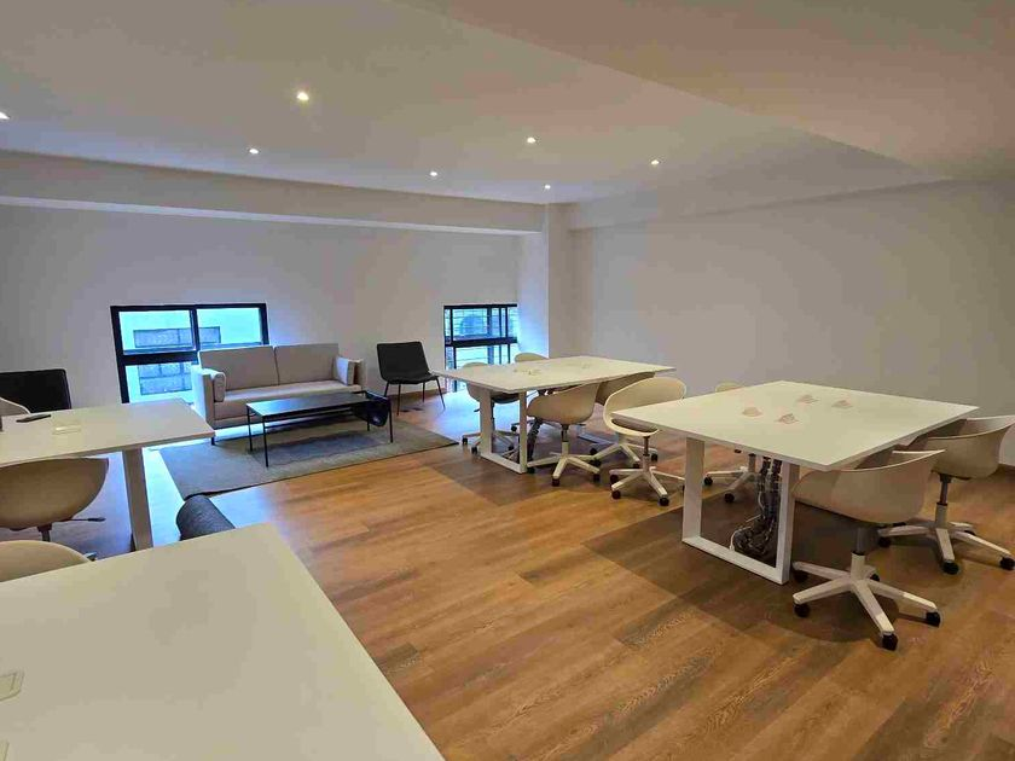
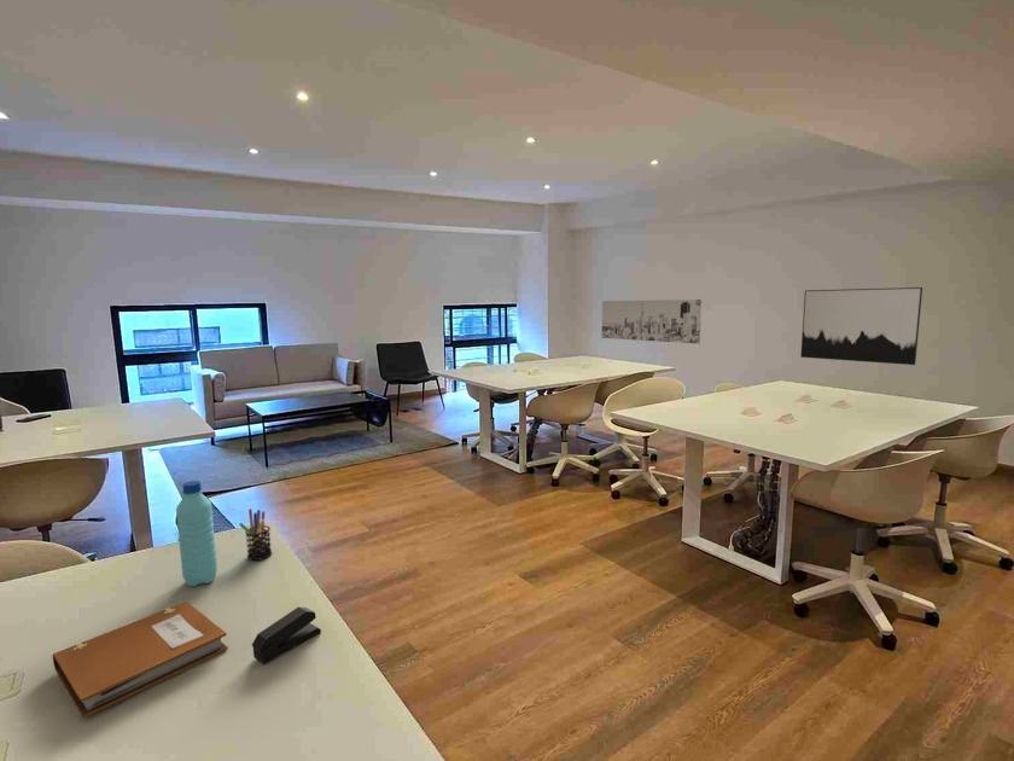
+ pen holder [238,507,273,562]
+ stapler [251,606,322,666]
+ water bottle [175,480,218,587]
+ wall art [601,298,703,344]
+ wall art [800,286,923,366]
+ notebook [52,600,228,719]
